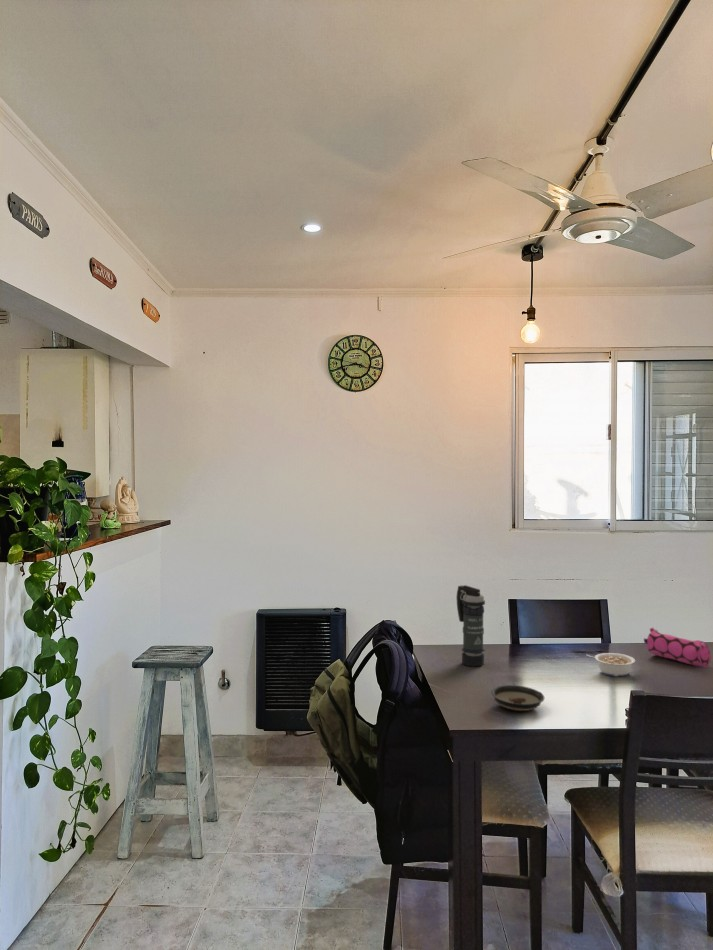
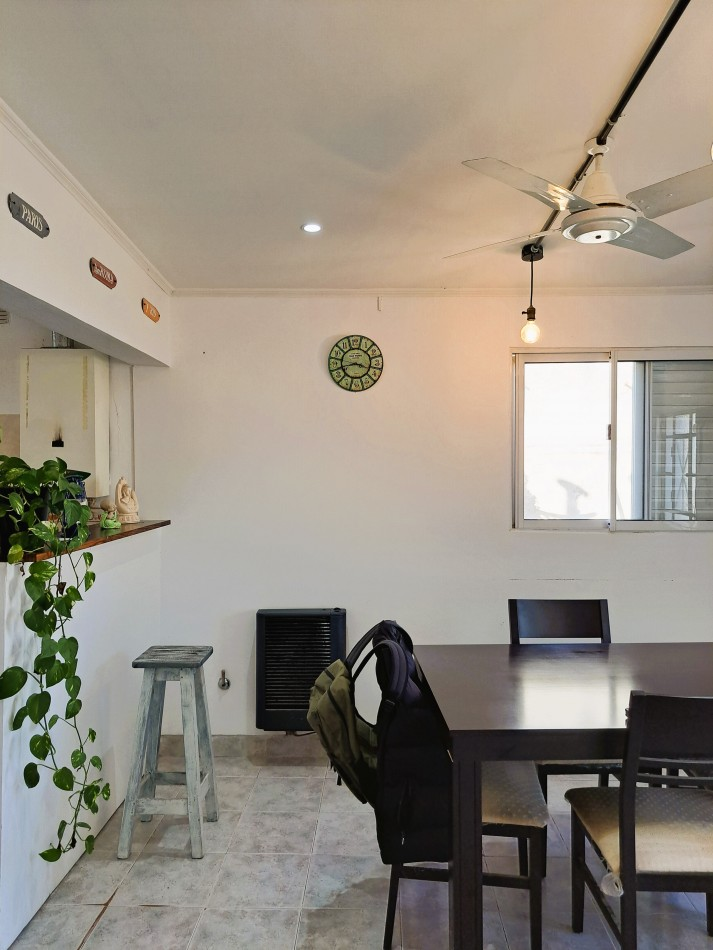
- smoke grenade [455,584,486,668]
- saucer [490,684,545,712]
- pencil case [643,627,712,668]
- legume [586,652,636,678]
